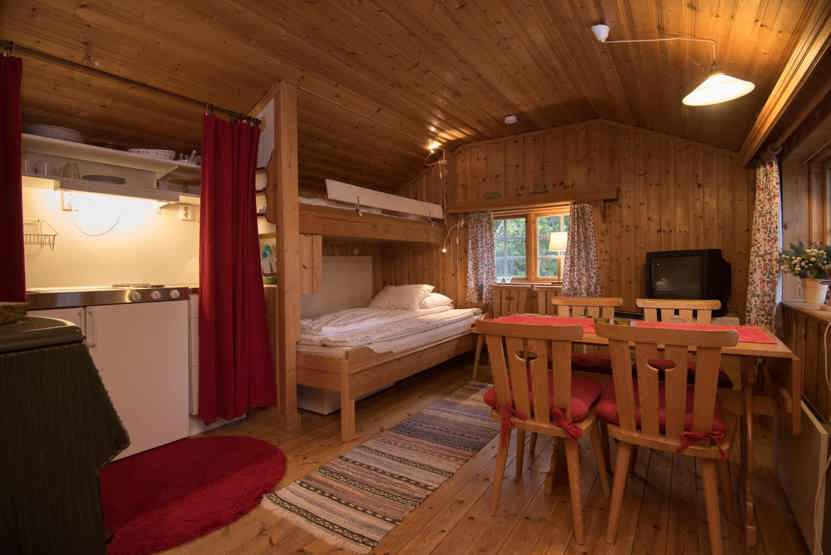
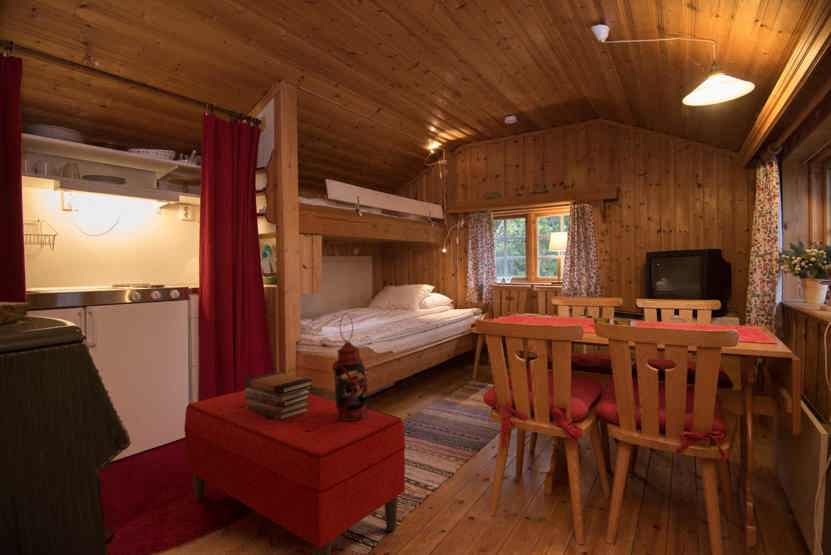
+ book stack [244,371,314,421]
+ bench [183,389,406,555]
+ lantern [331,313,369,420]
